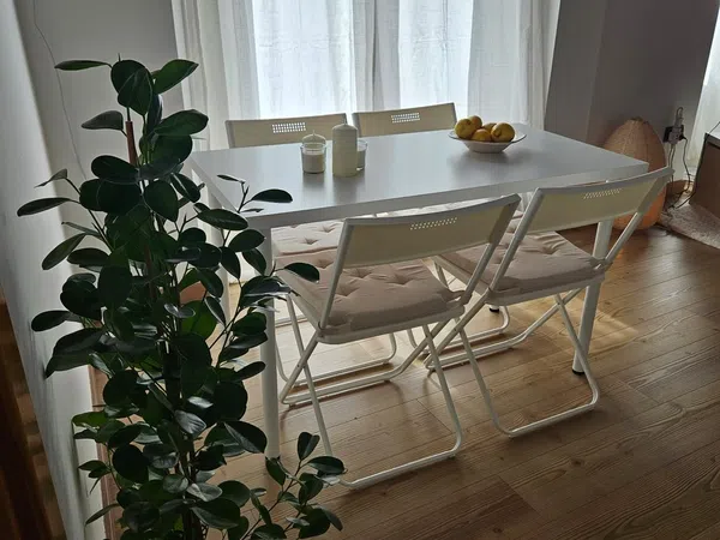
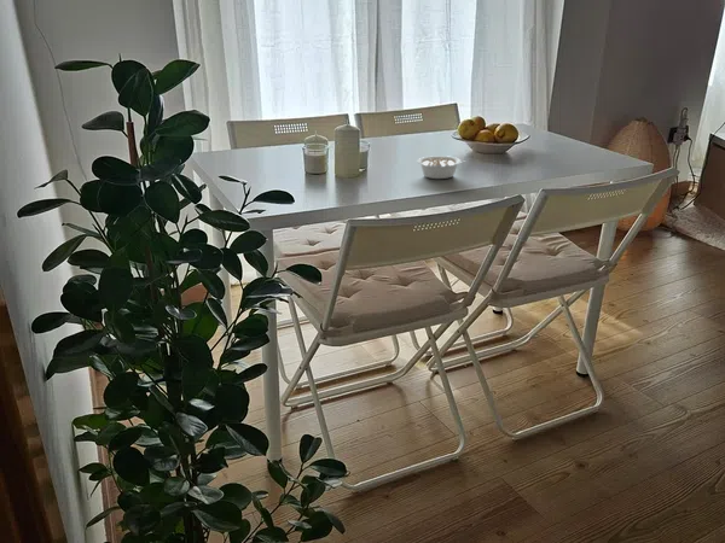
+ legume [416,154,468,180]
